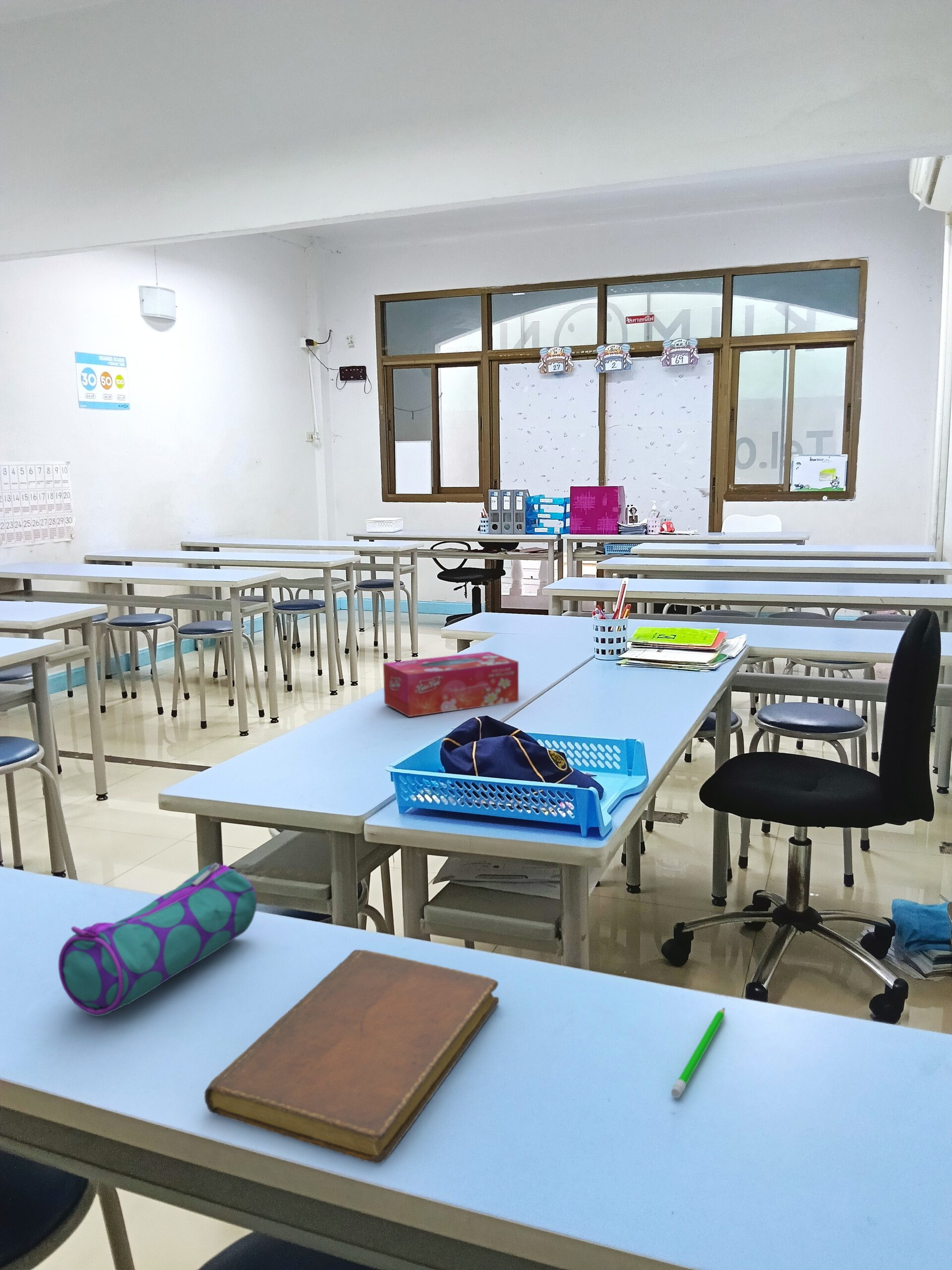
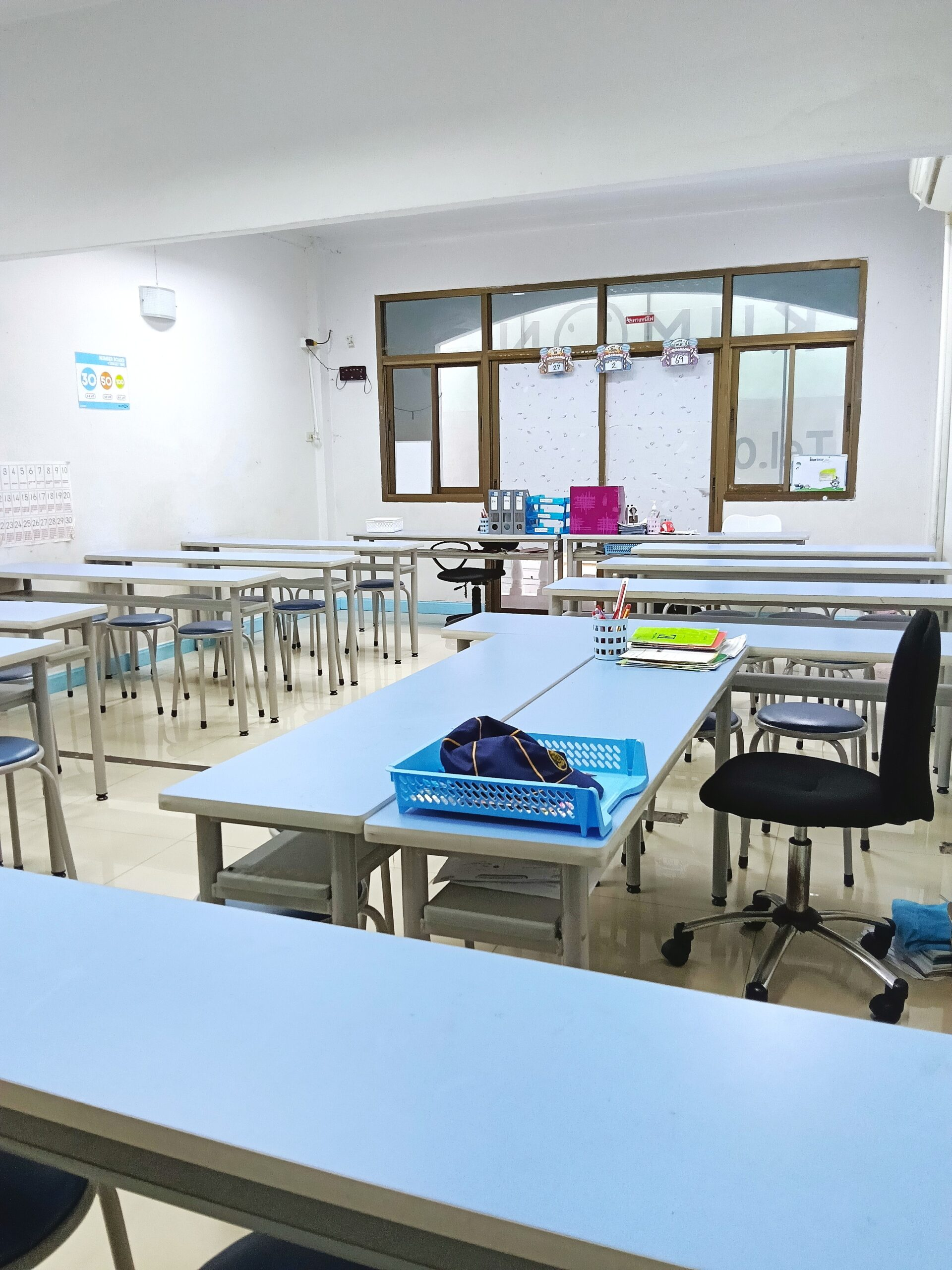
- tissue box [383,651,519,717]
- notebook [204,949,499,1164]
- pencil case [58,862,257,1016]
- pencil [670,1007,725,1098]
